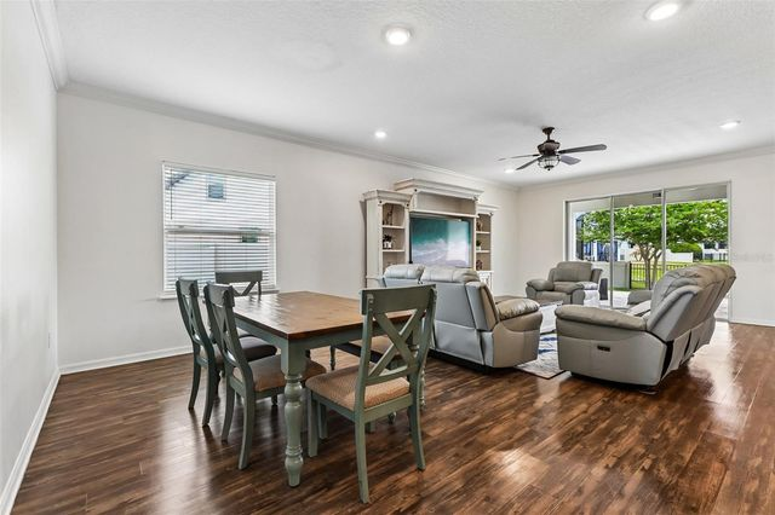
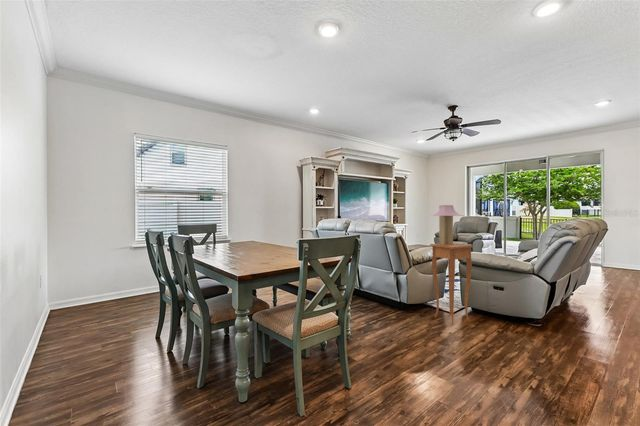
+ side table [429,242,475,326]
+ table lamp [430,204,465,245]
